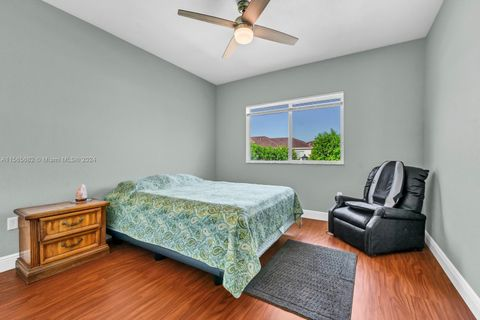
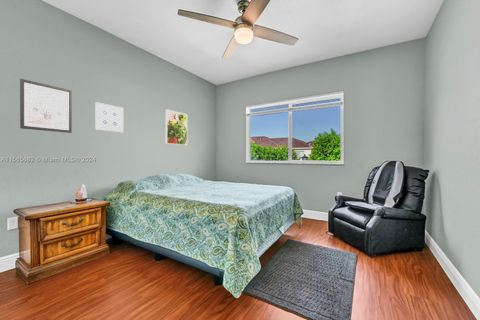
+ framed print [165,108,188,146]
+ wall art [94,101,124,133]
+ wall art [19,78,73,134]
